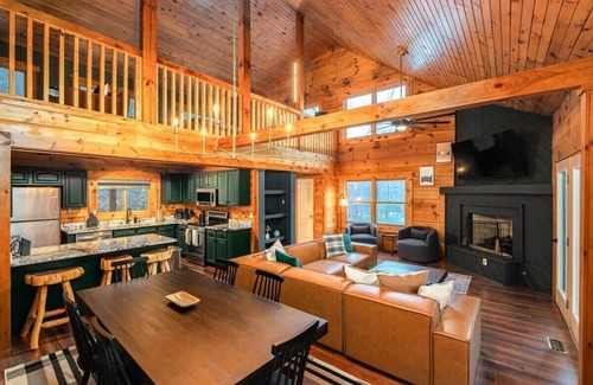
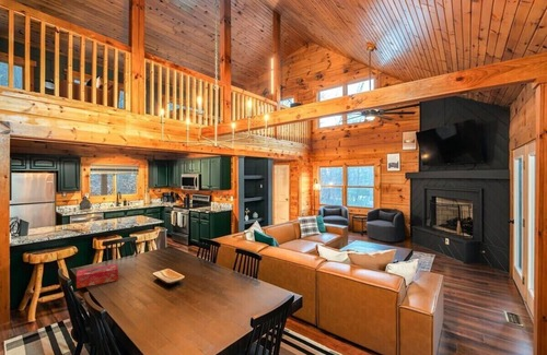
+ tissue box [75,263,119,289]
